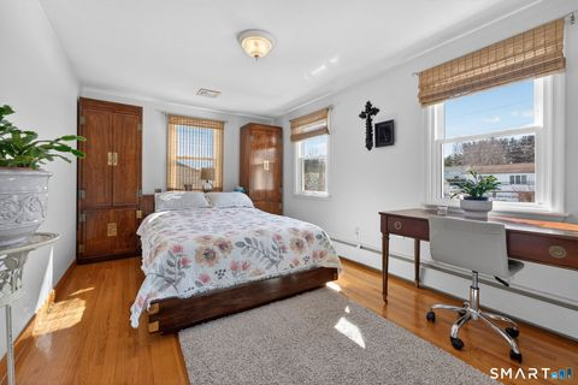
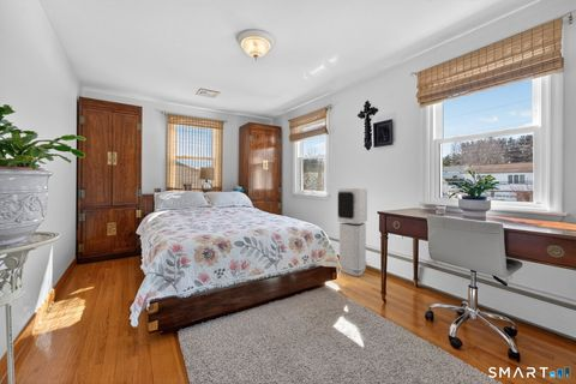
+ air purifier [336,187,368,277]
